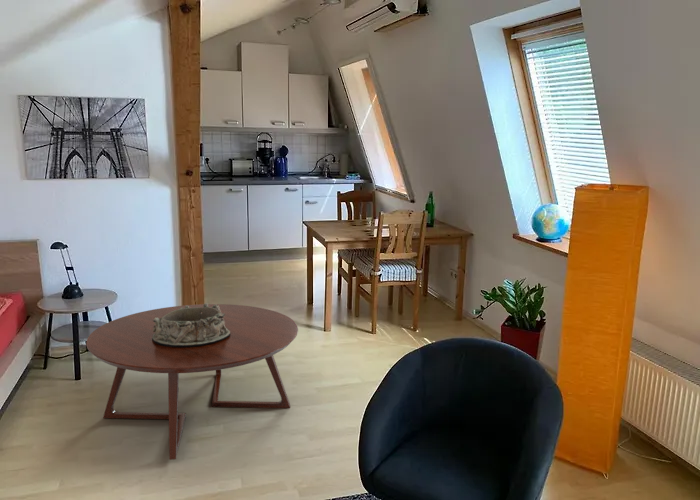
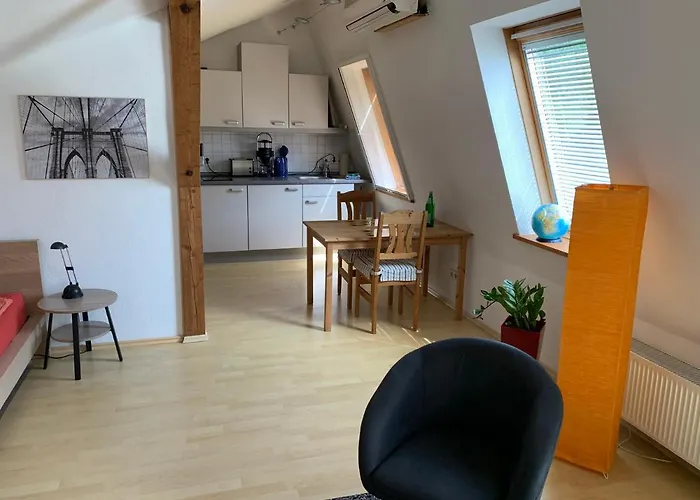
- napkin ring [152,302,230,347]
- coffee table [85,303,299,460]
